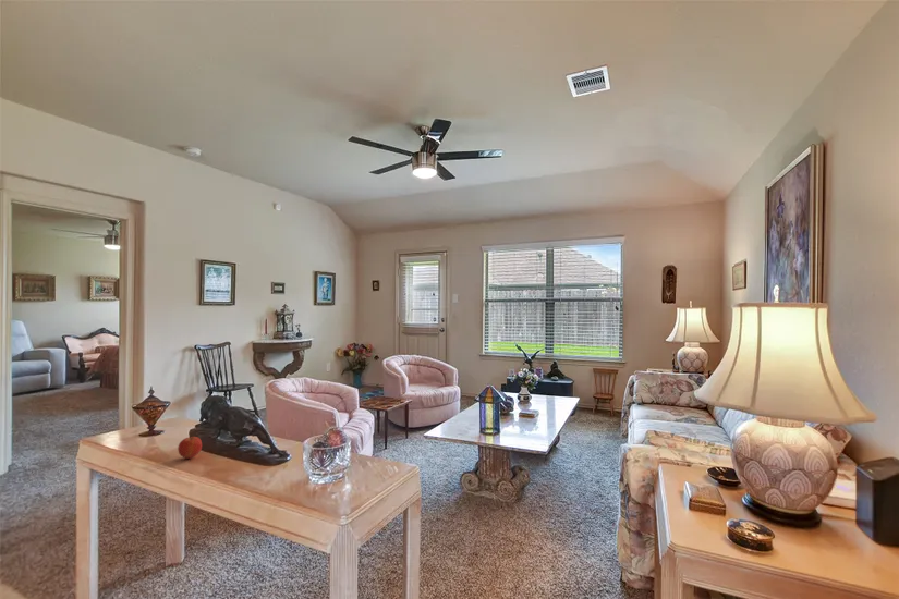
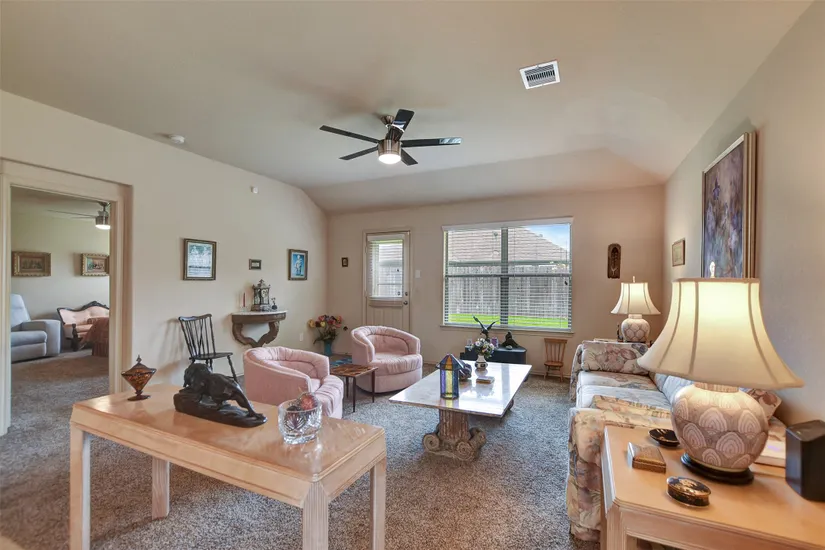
- apple [177,436,203,460]
